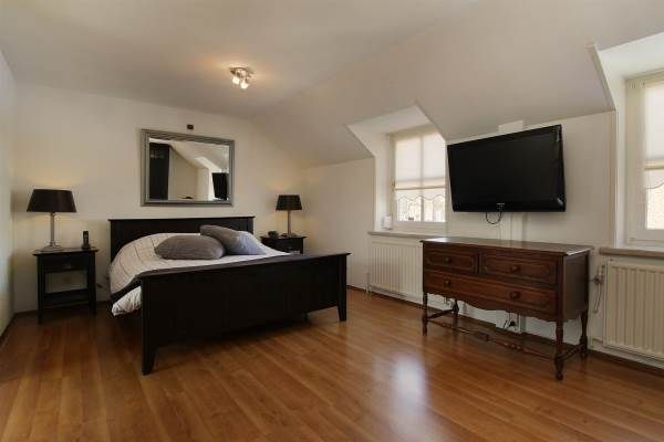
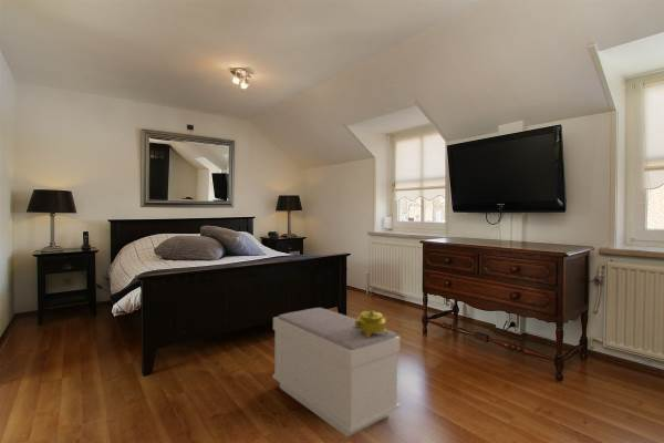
+ decorative box [353,309,390,337]
+ bench [272,307,401,439]
